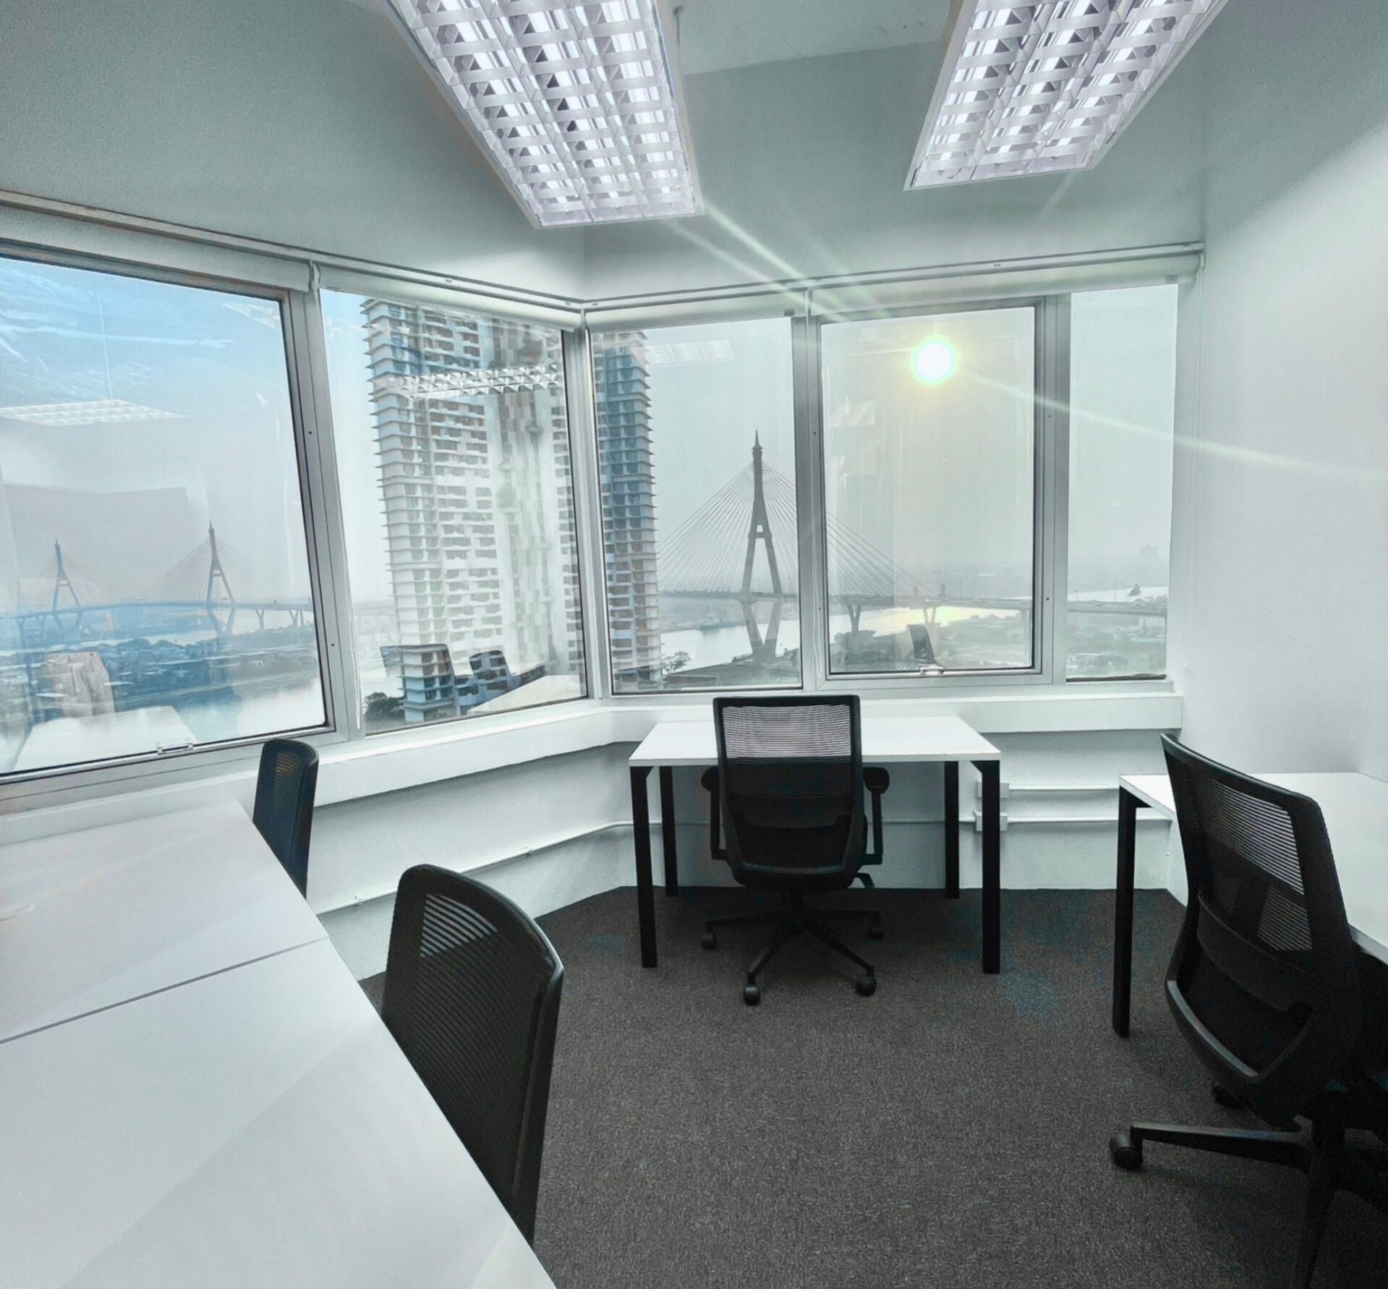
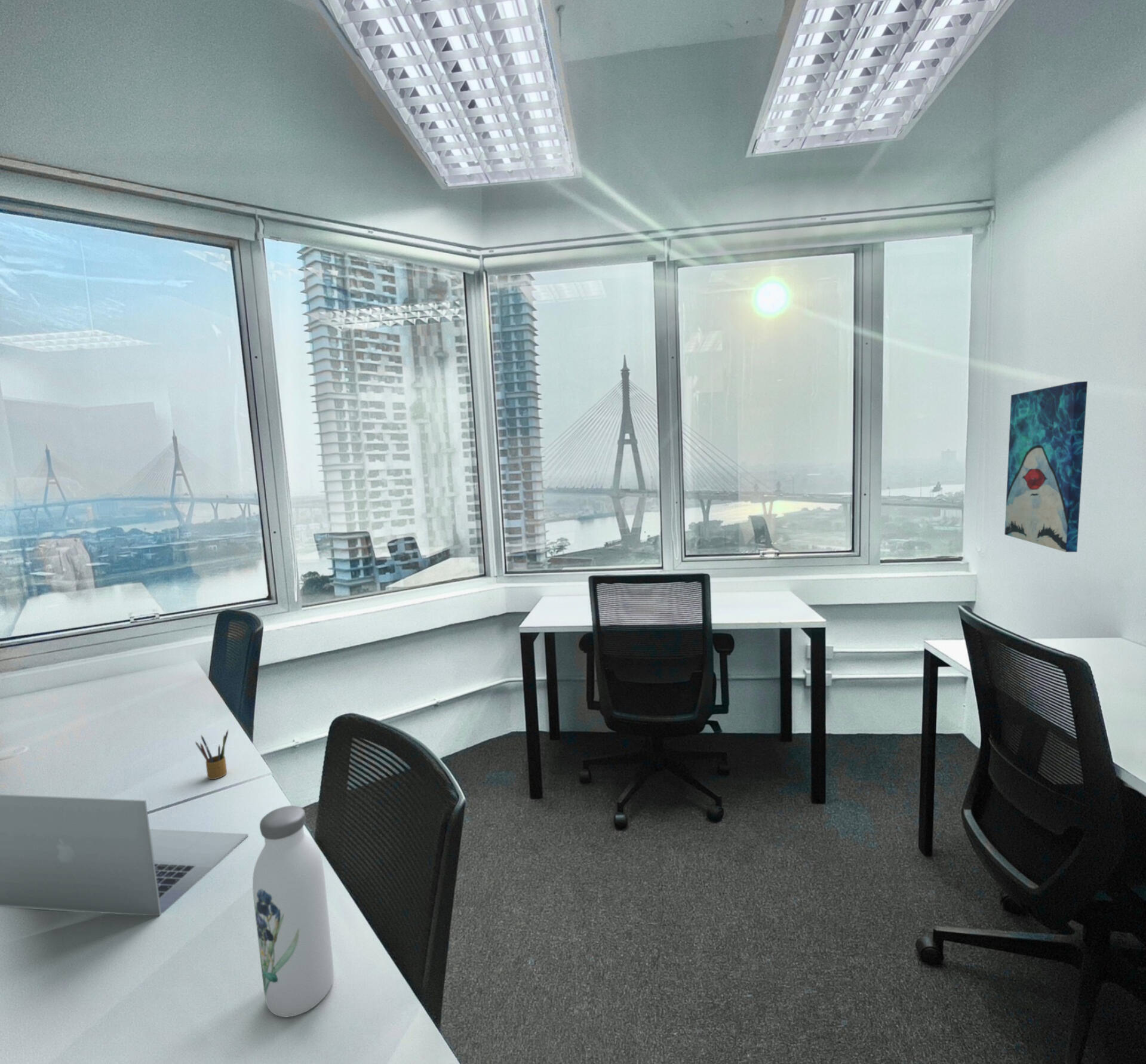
+ wall art [1004,380,1088,553]
+ water bottle [252,805,334,1017]
+ pencil box [195,729,229,780]
+ laptop [0,794,249,917]
